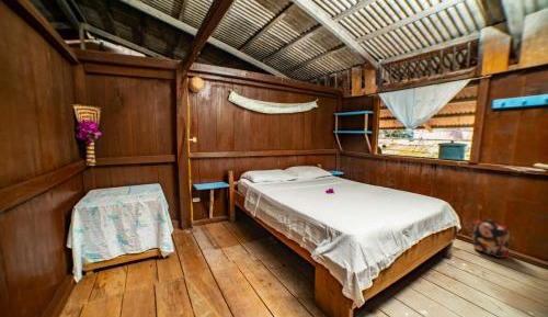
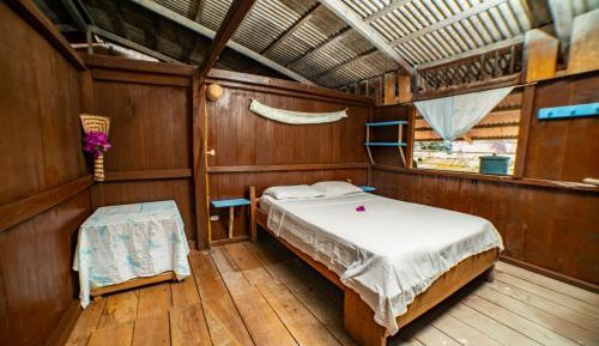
- backpack [470,218,511,259]
